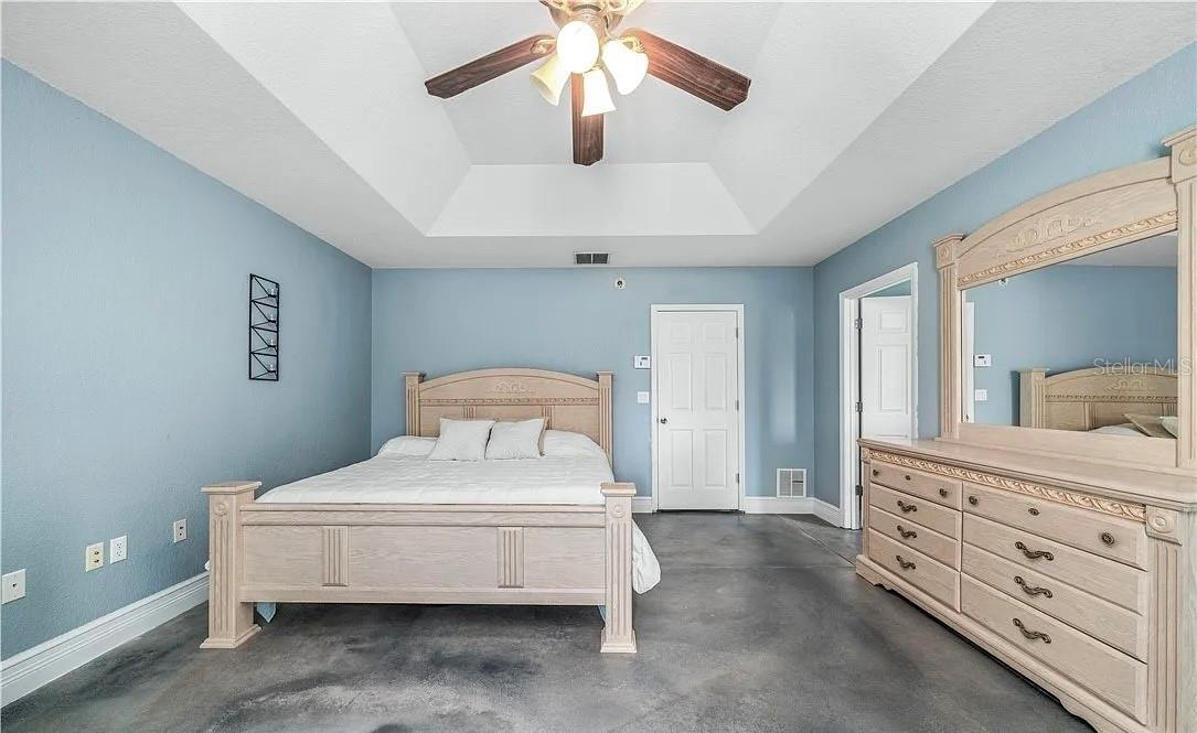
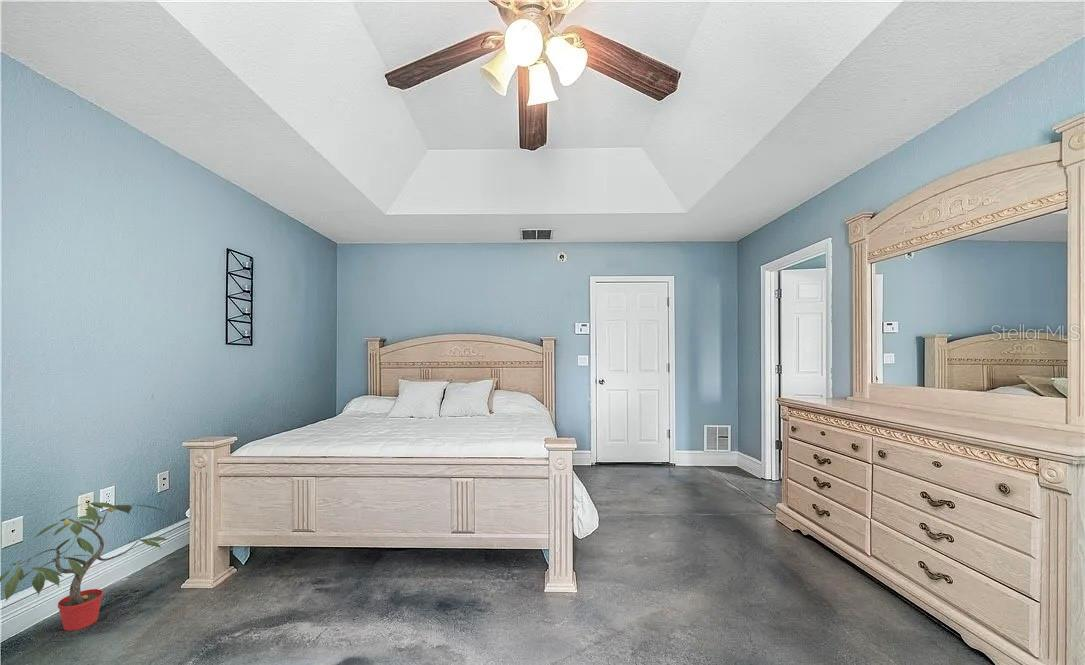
+ potted plant [0,501,170,632]
